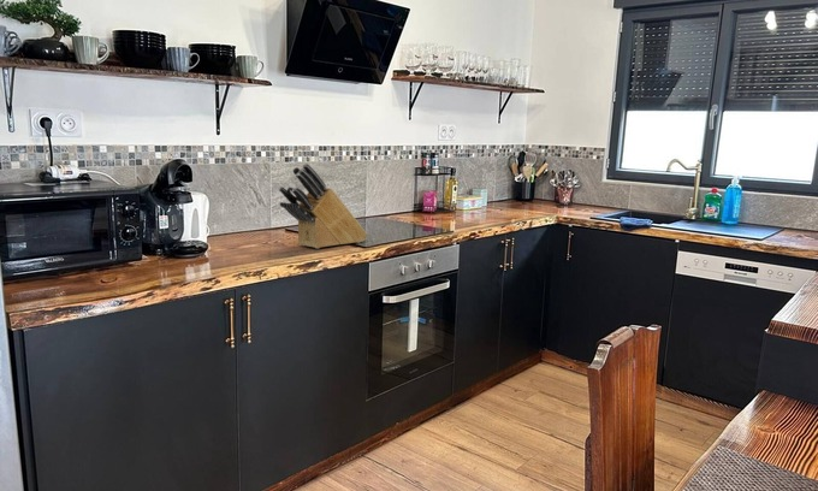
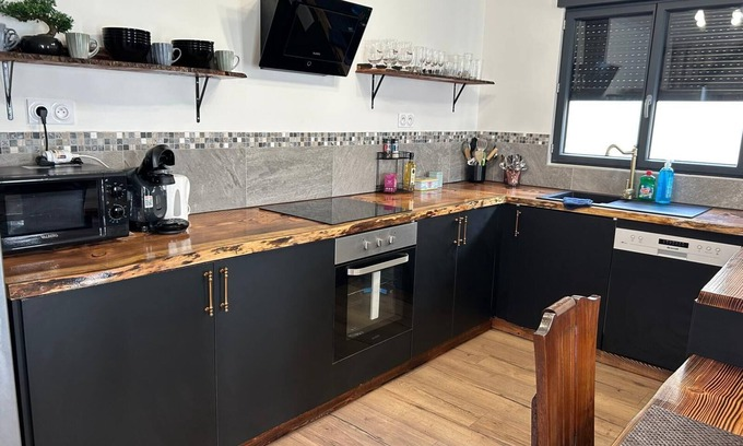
- knife block [278,162,369,249]
